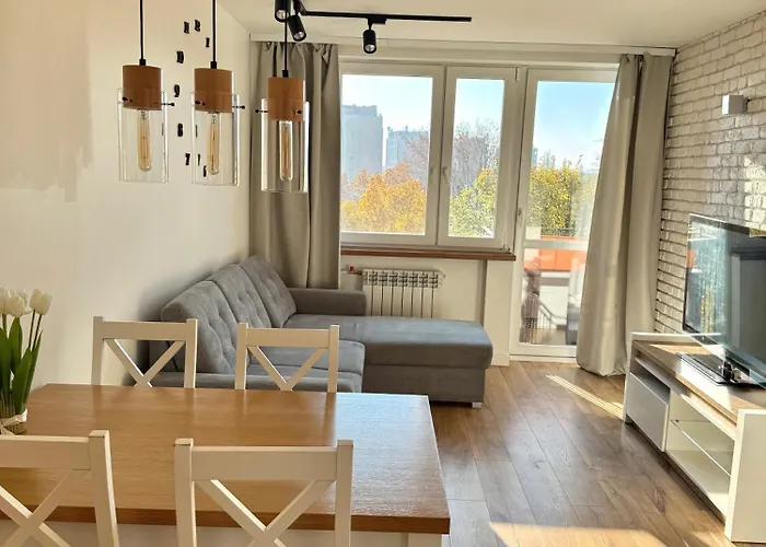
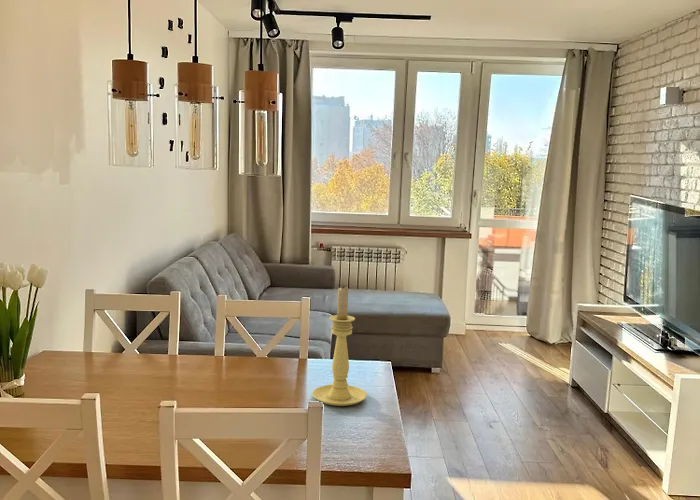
+ candle holder [311,285,368,407]
